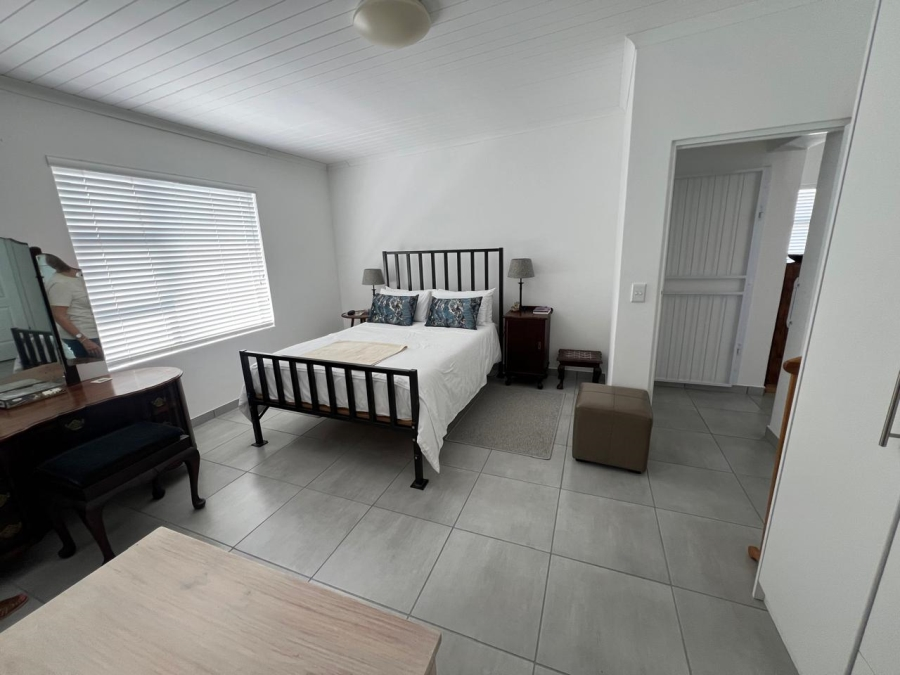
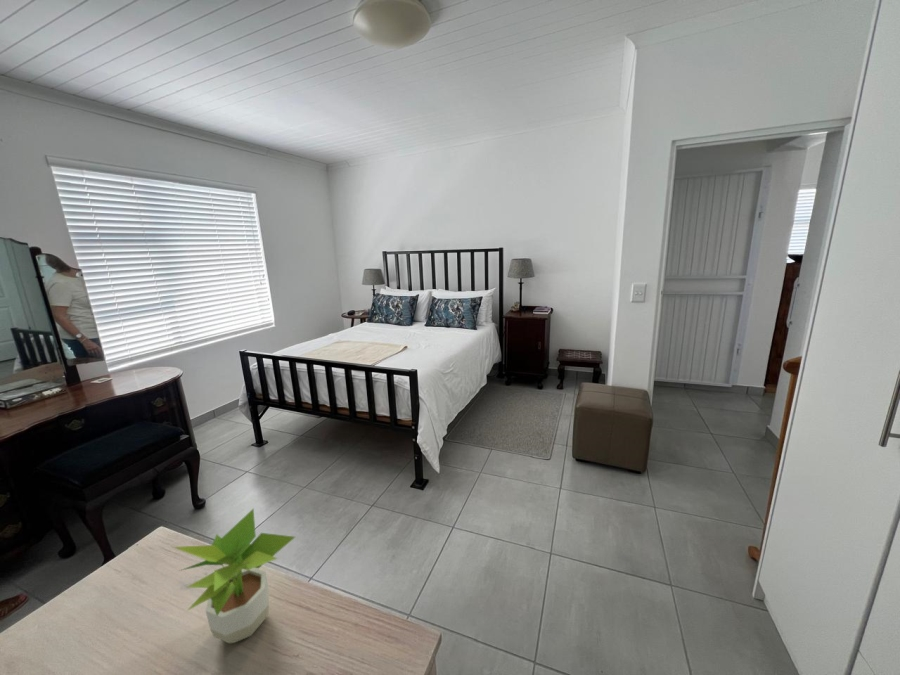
+ potted plant [172,507,296,644]
